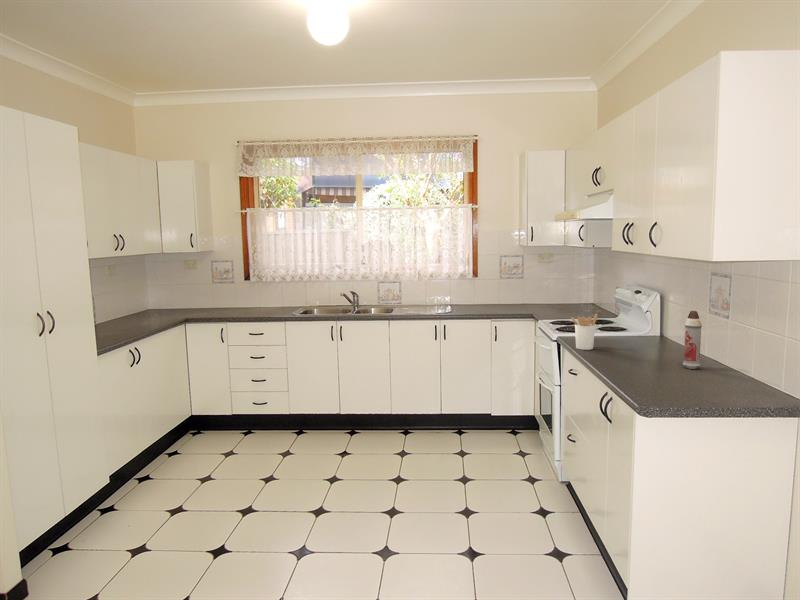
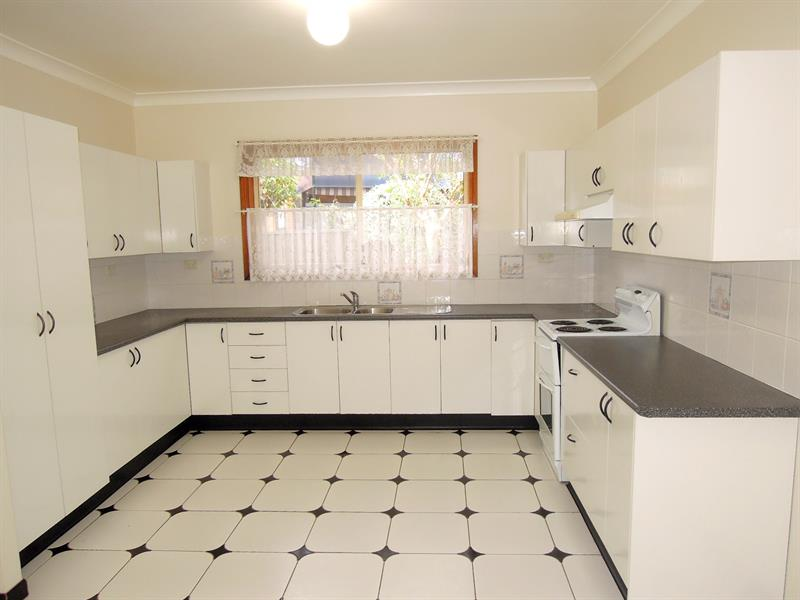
- utensil holder [570,312,598,351]
- spray bottle [682,310,703,370]
